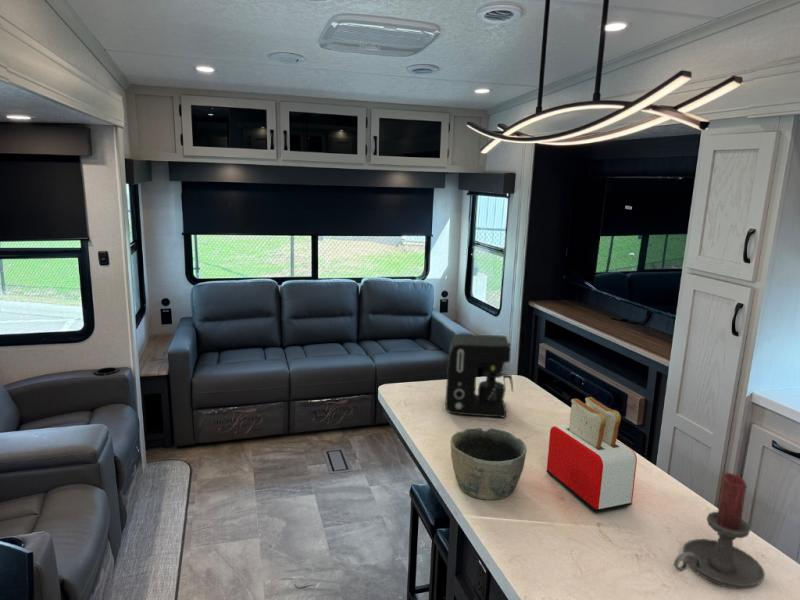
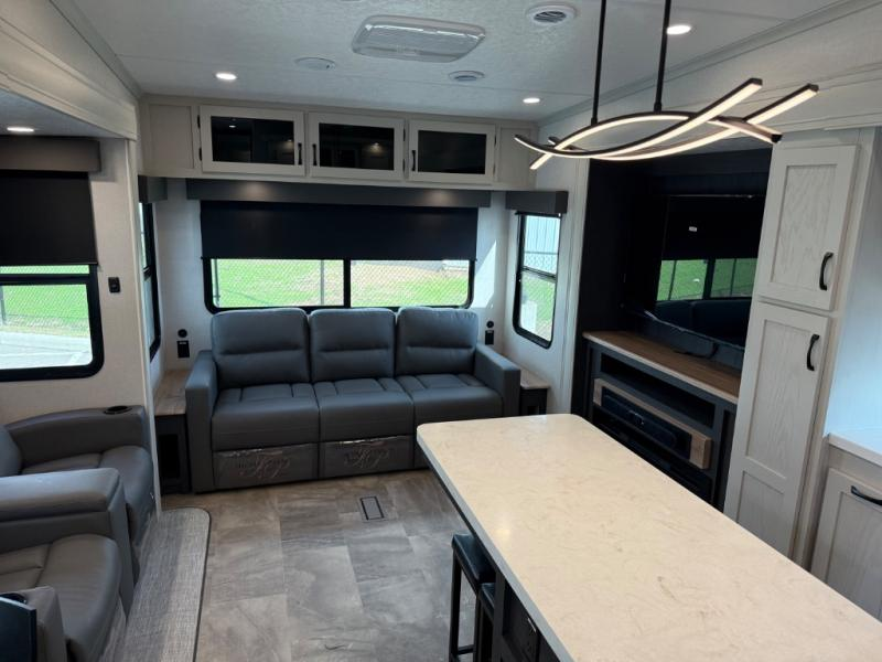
- coffee maker [445,333,514,418]
- toaster [546,396,638,513]
- candle holder [673,472,766,590]
- bowl [449,427,528,501]
